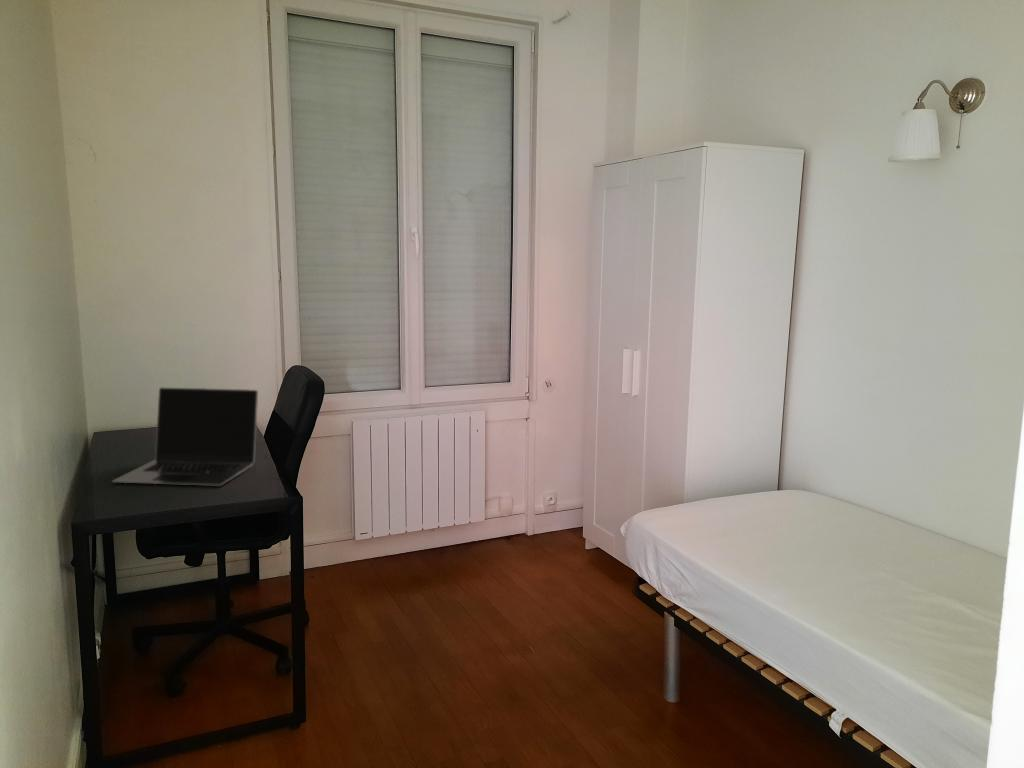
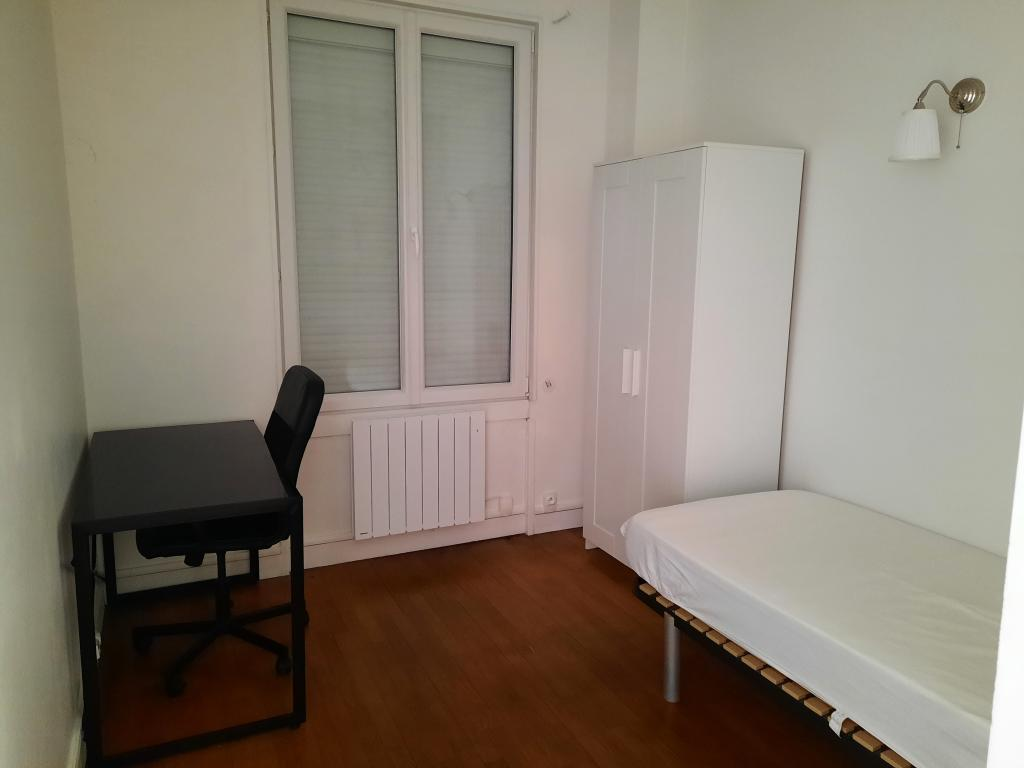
- laptop [111,386,259,487]
